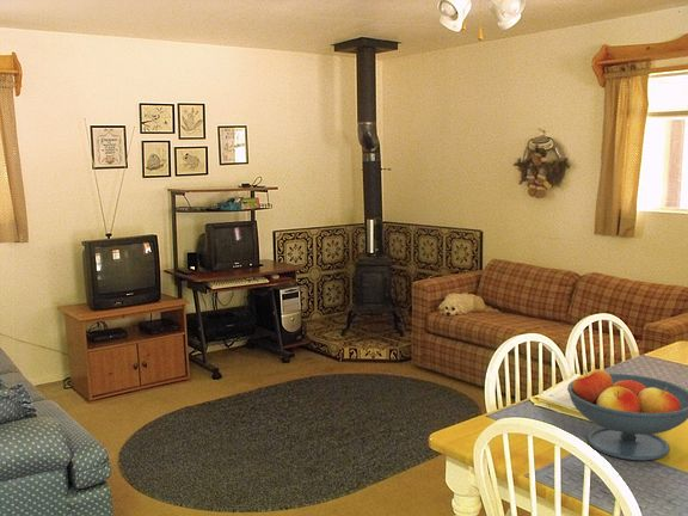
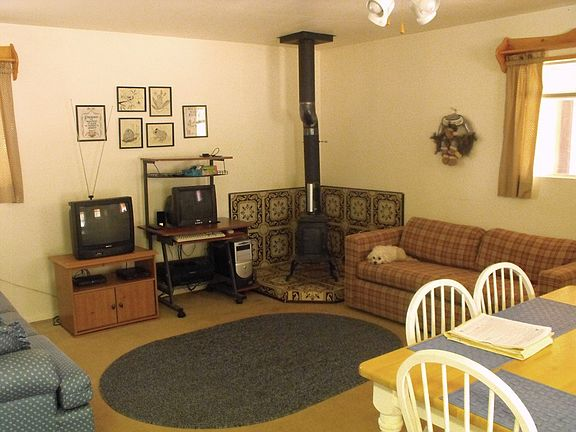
- fruit bowl [566,368,688,462]
